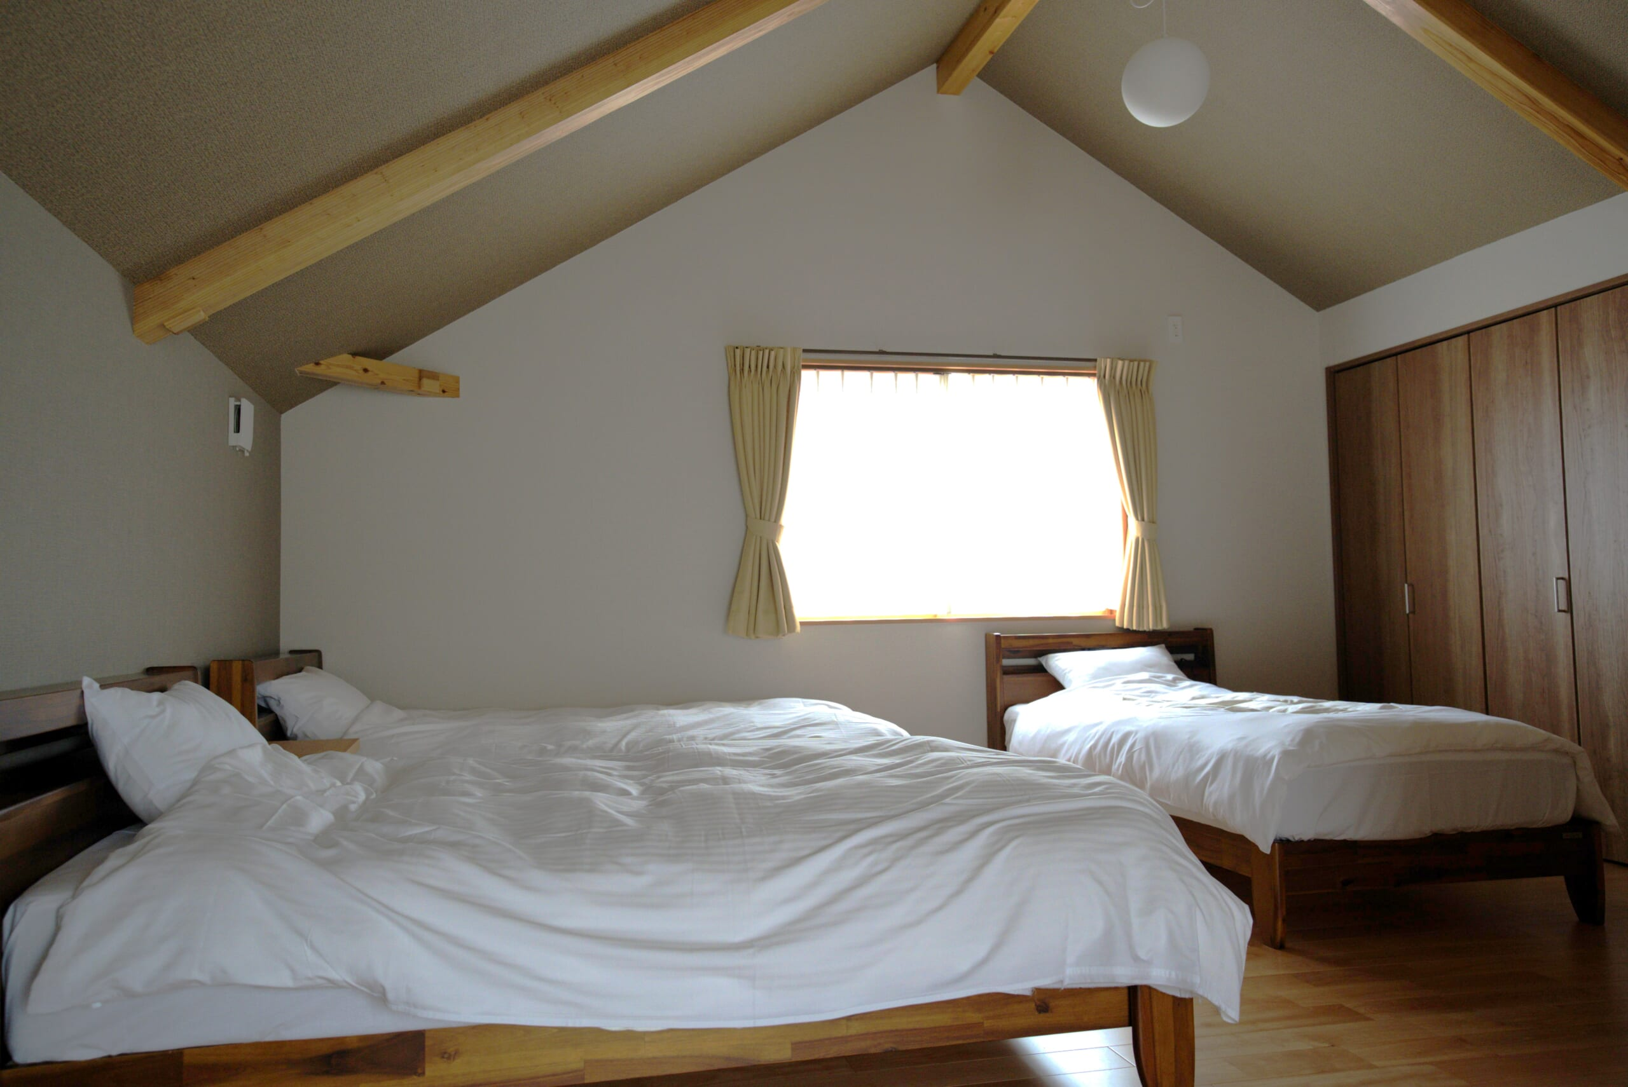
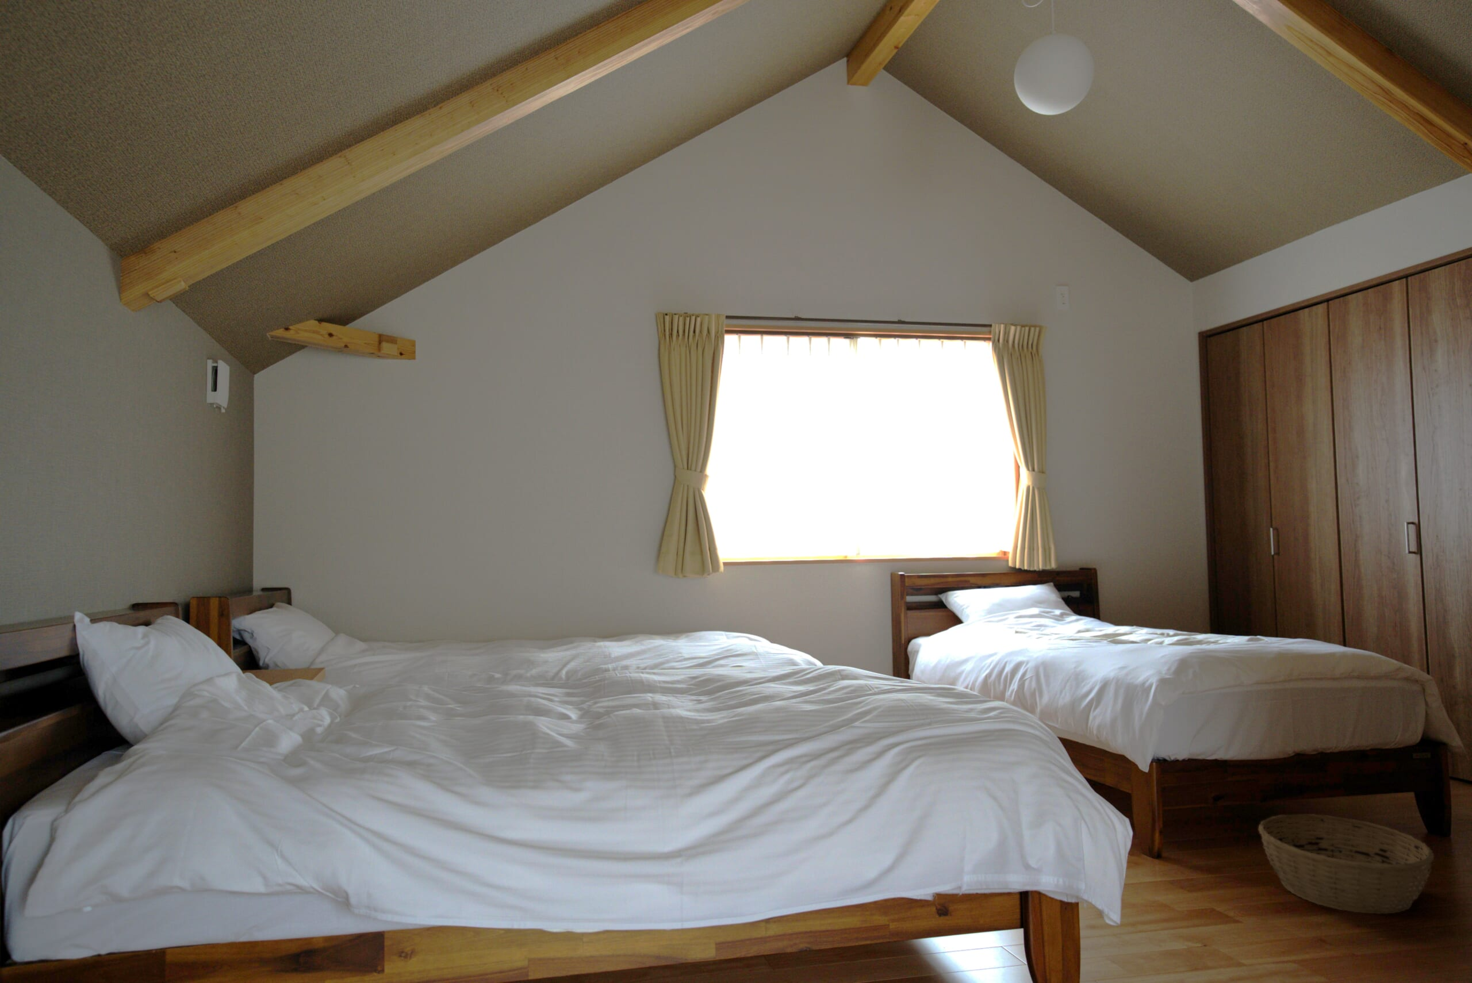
+ basket [1258,813,1435,915]
